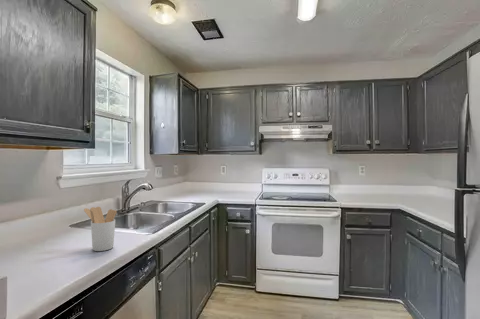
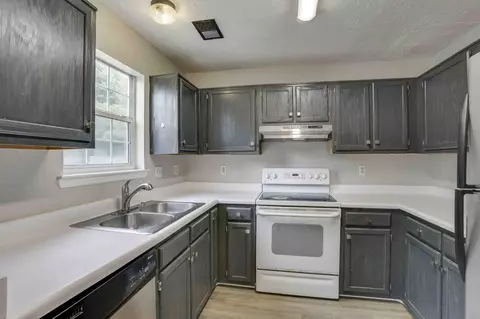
- utensil holder [83,206,118,252]
